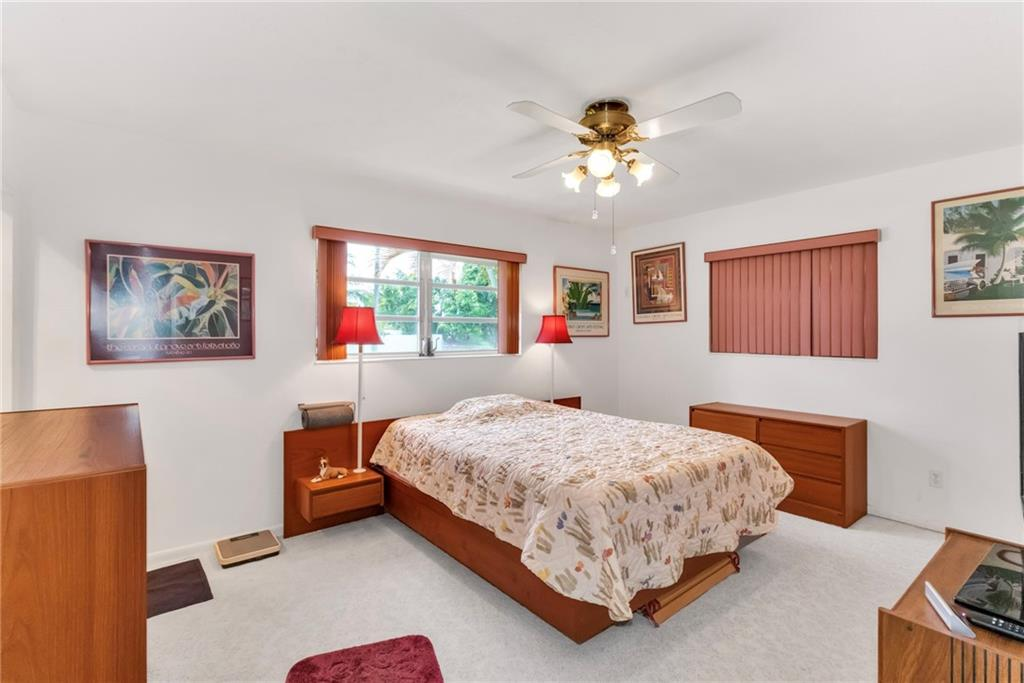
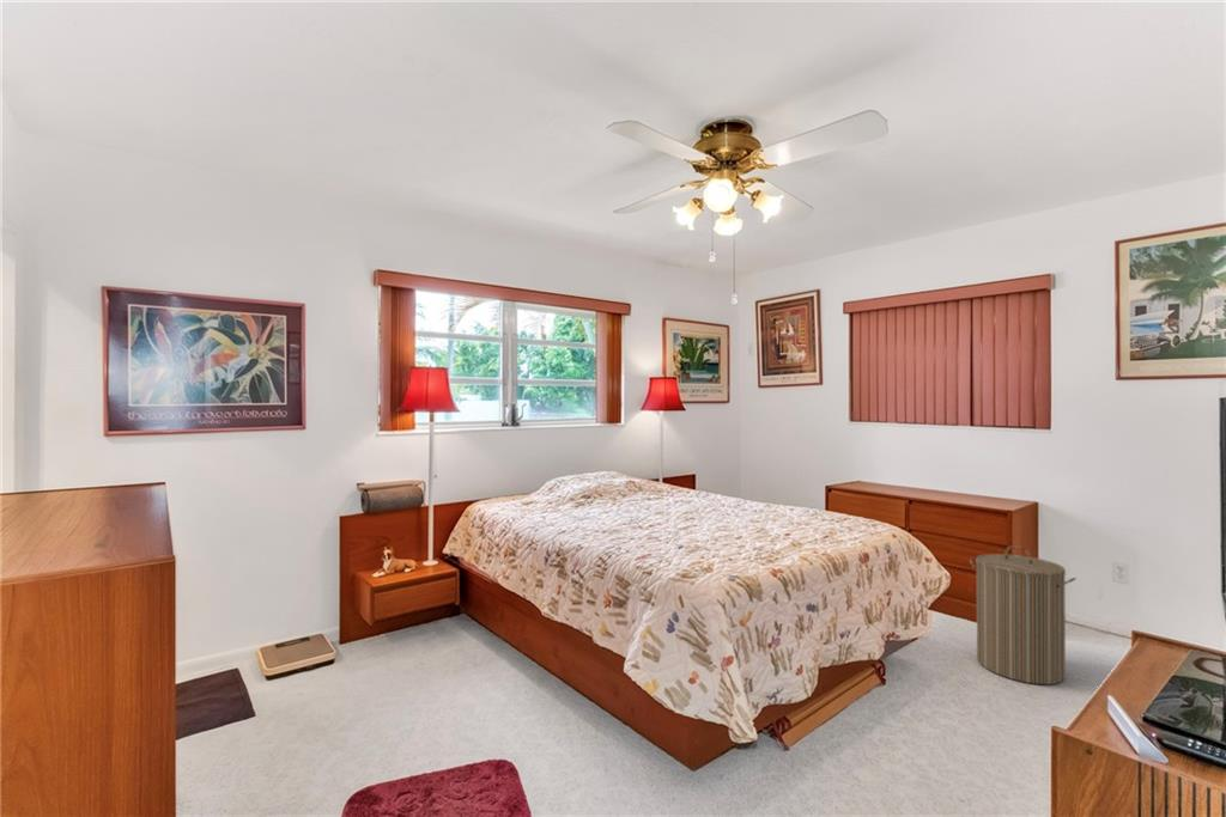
+ laundry hamper [969,544,1078,685]
